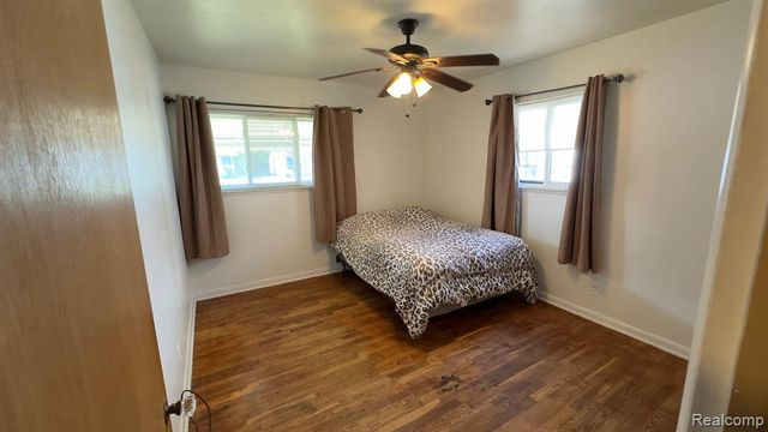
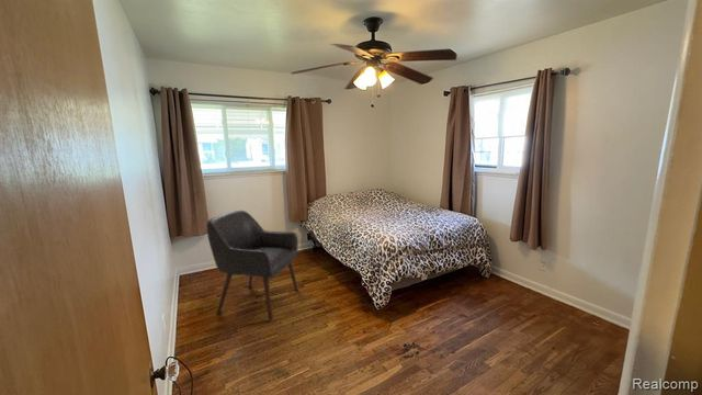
+ chair [206,210,299,321]
